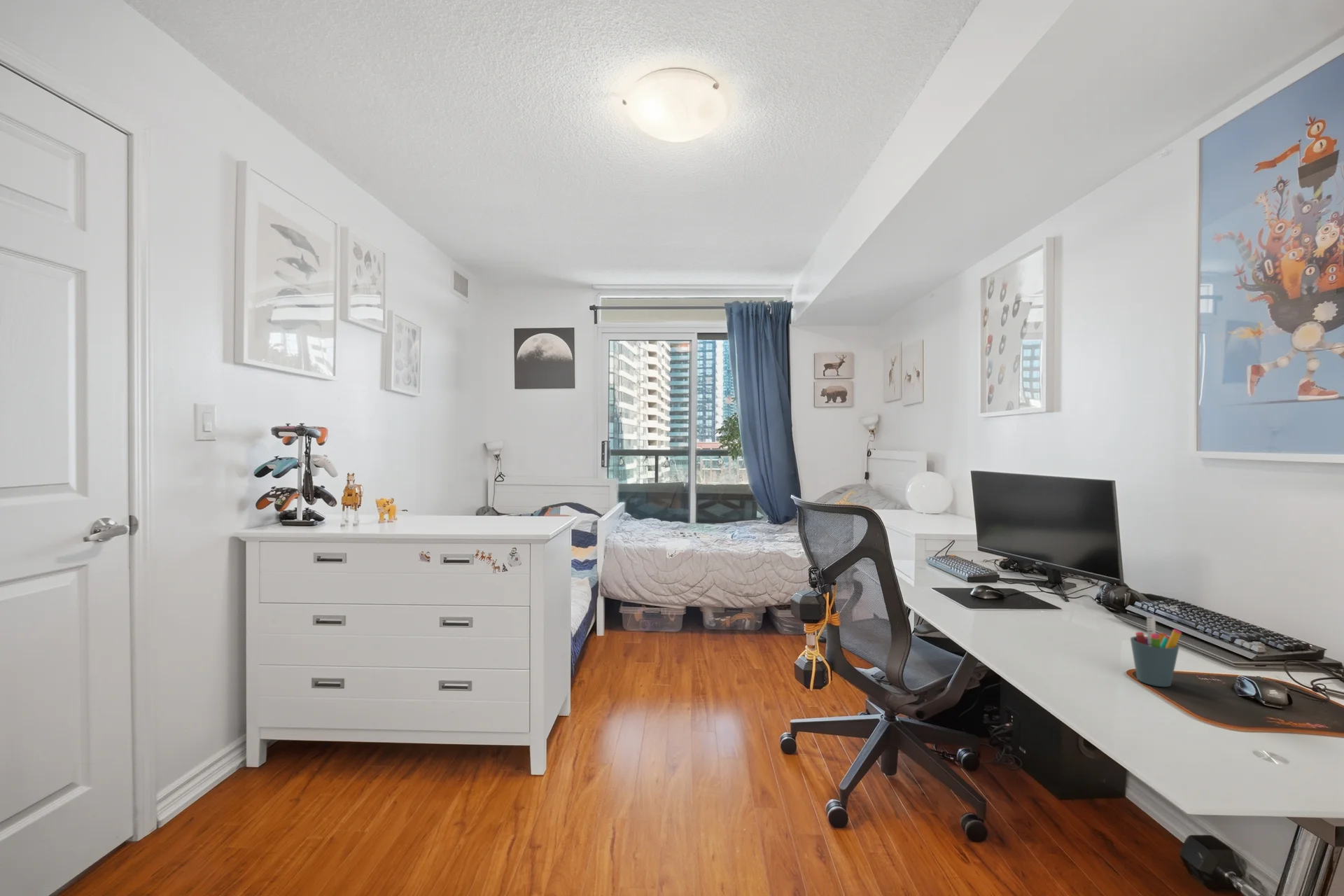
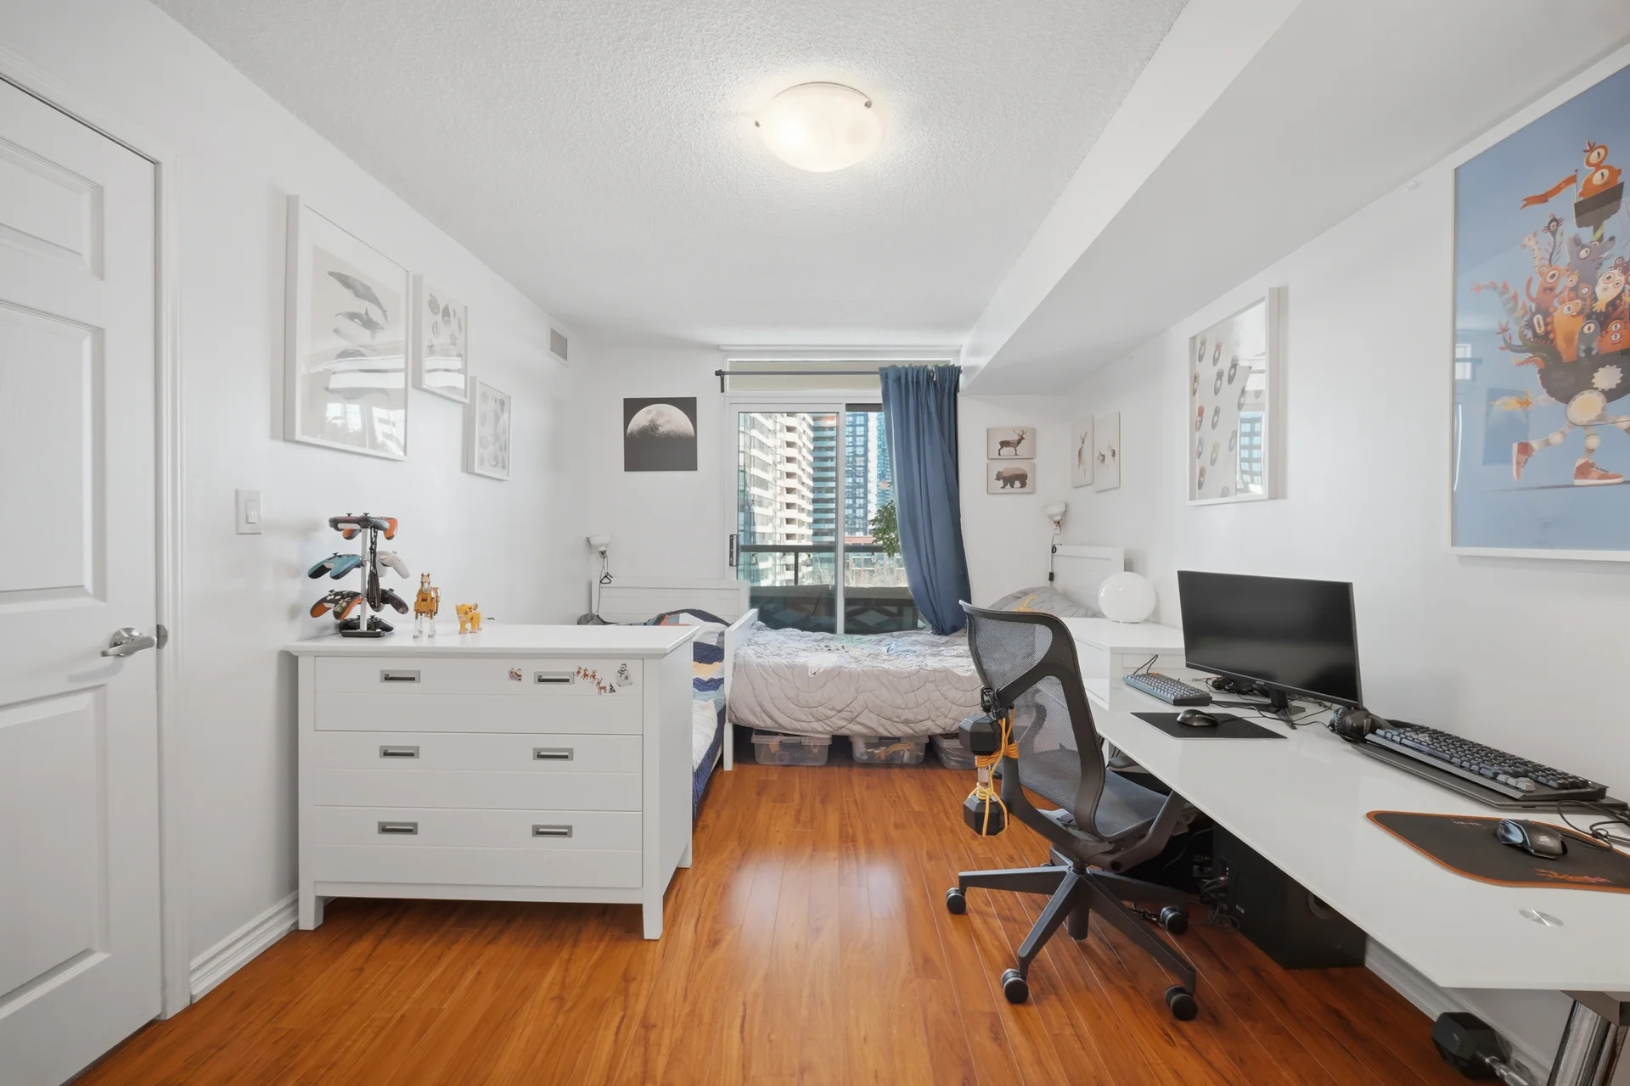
- pen holder [1130,615,1182,687]
